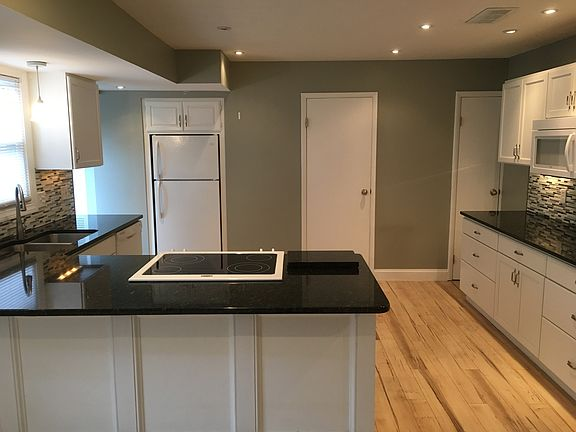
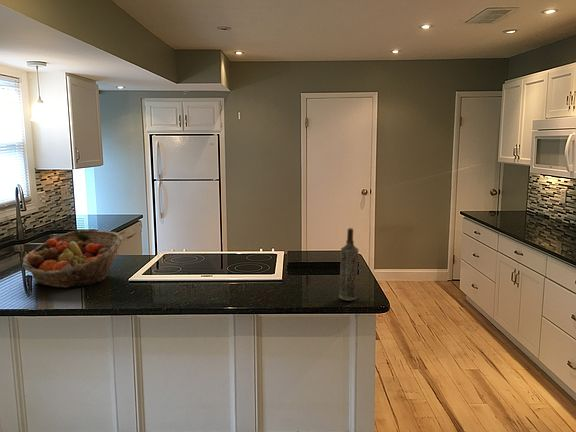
+ fruit basket [21,229,124,289]
+ bottle [338,227,359,301]
